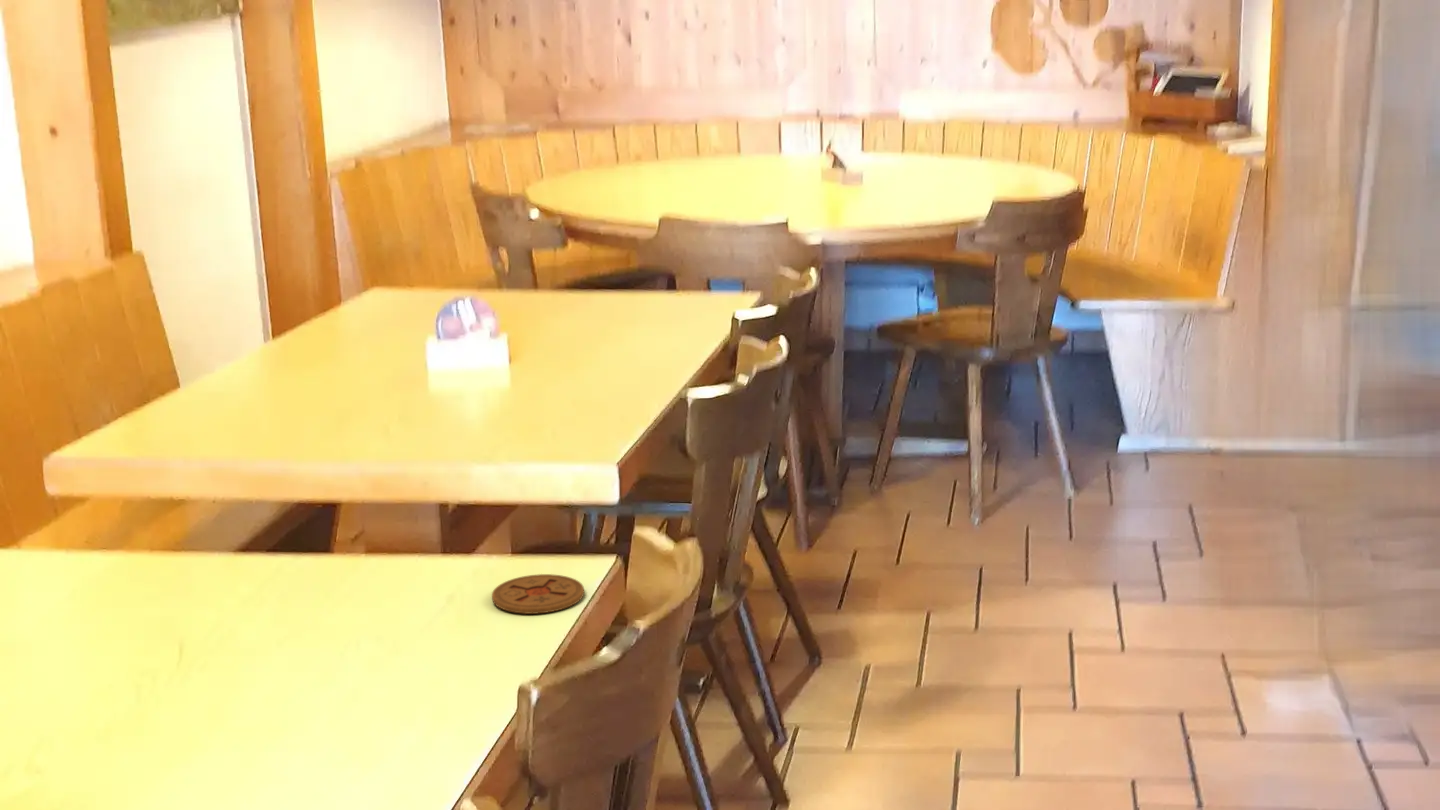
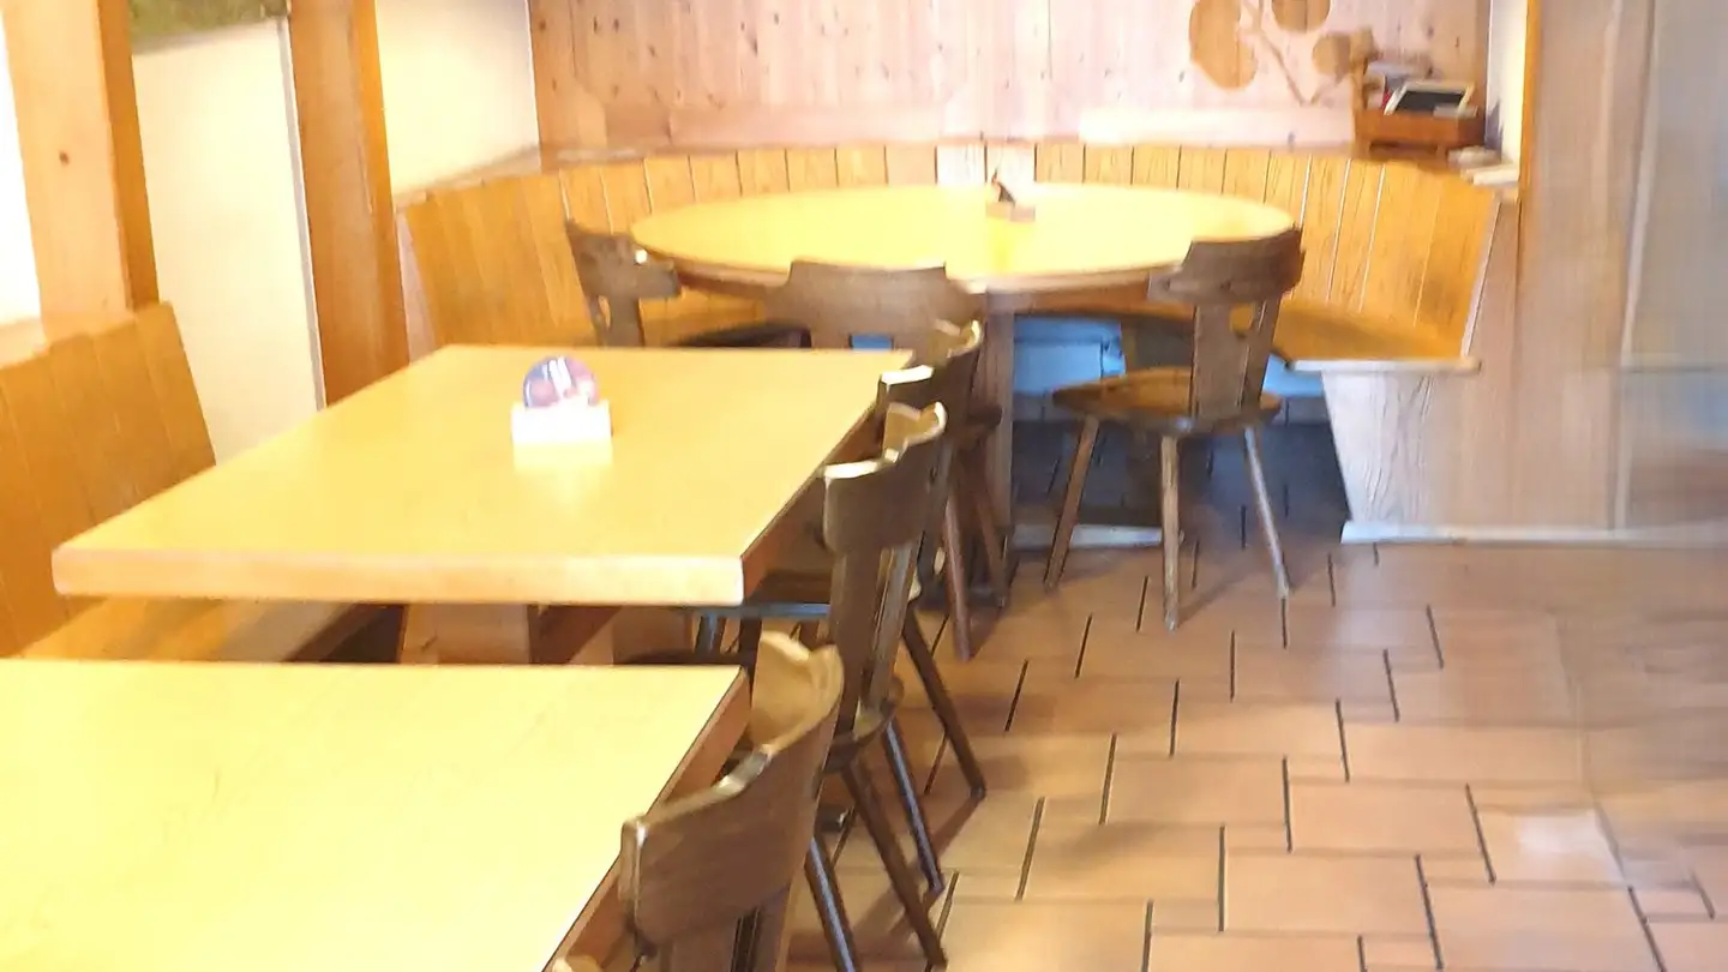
- coaster [491,573,585,615]
